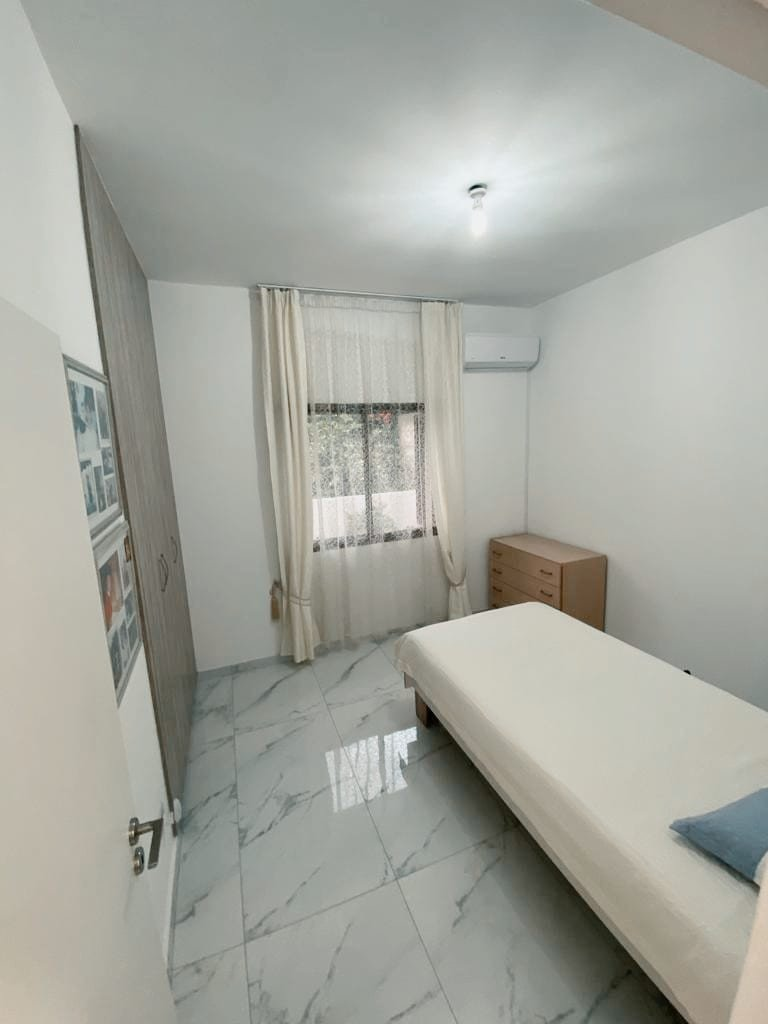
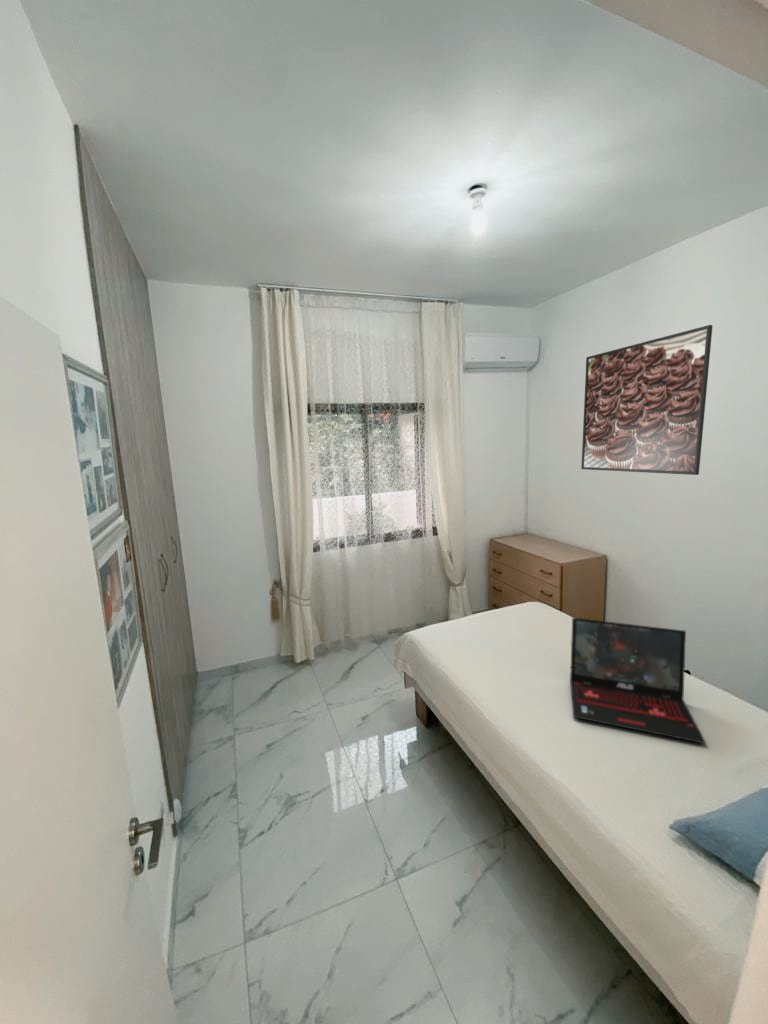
+ laptop [569,617,707,745]
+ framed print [580,324,714,476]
